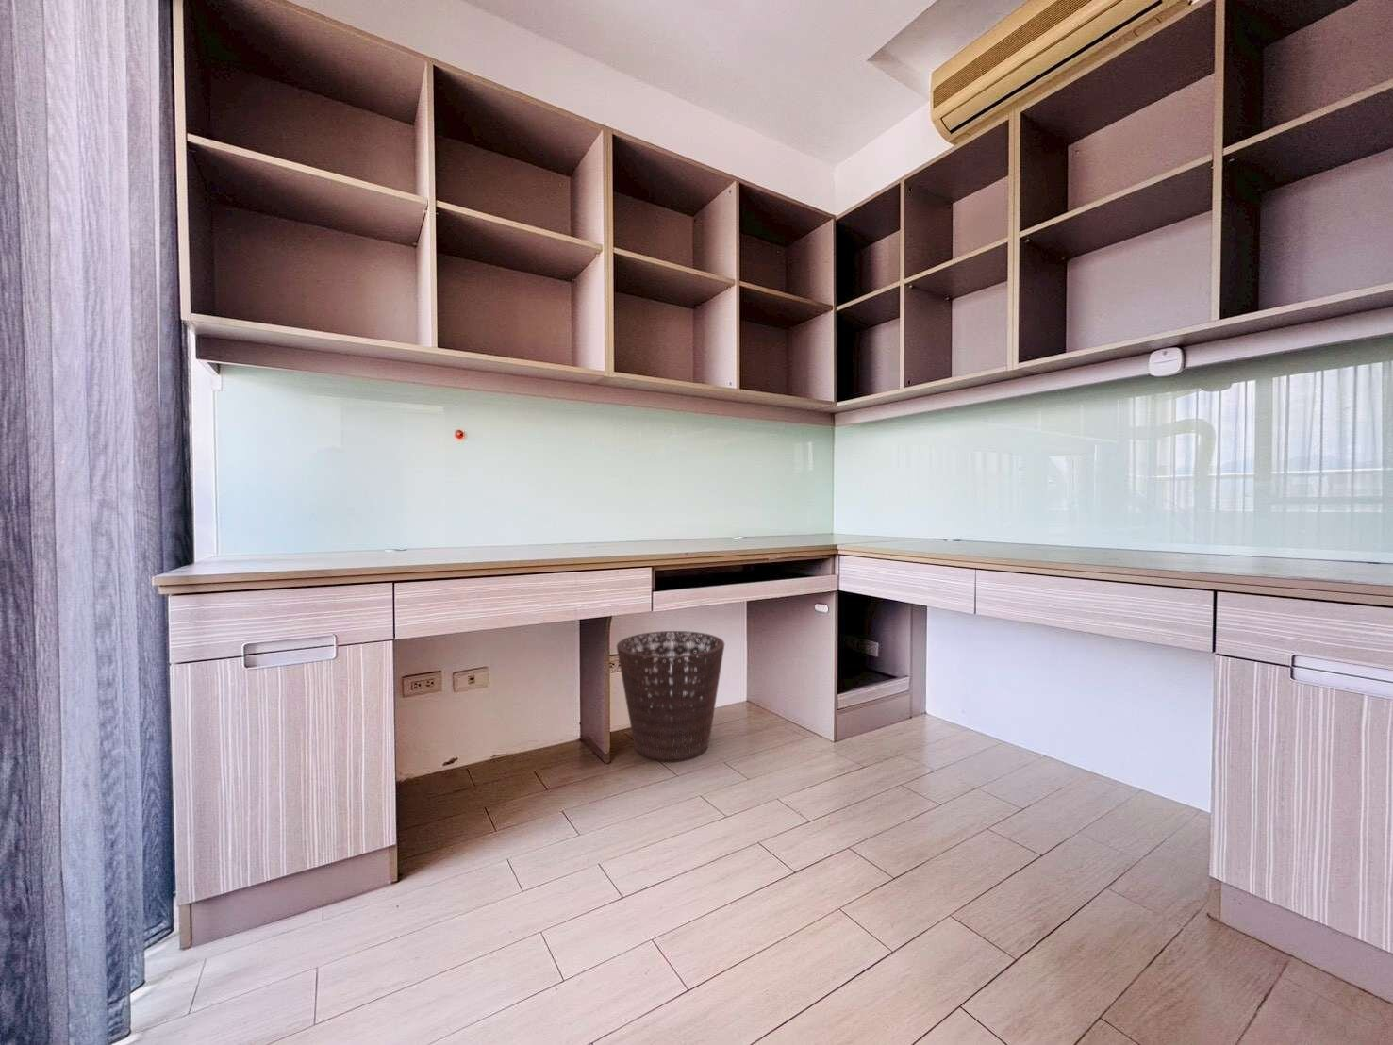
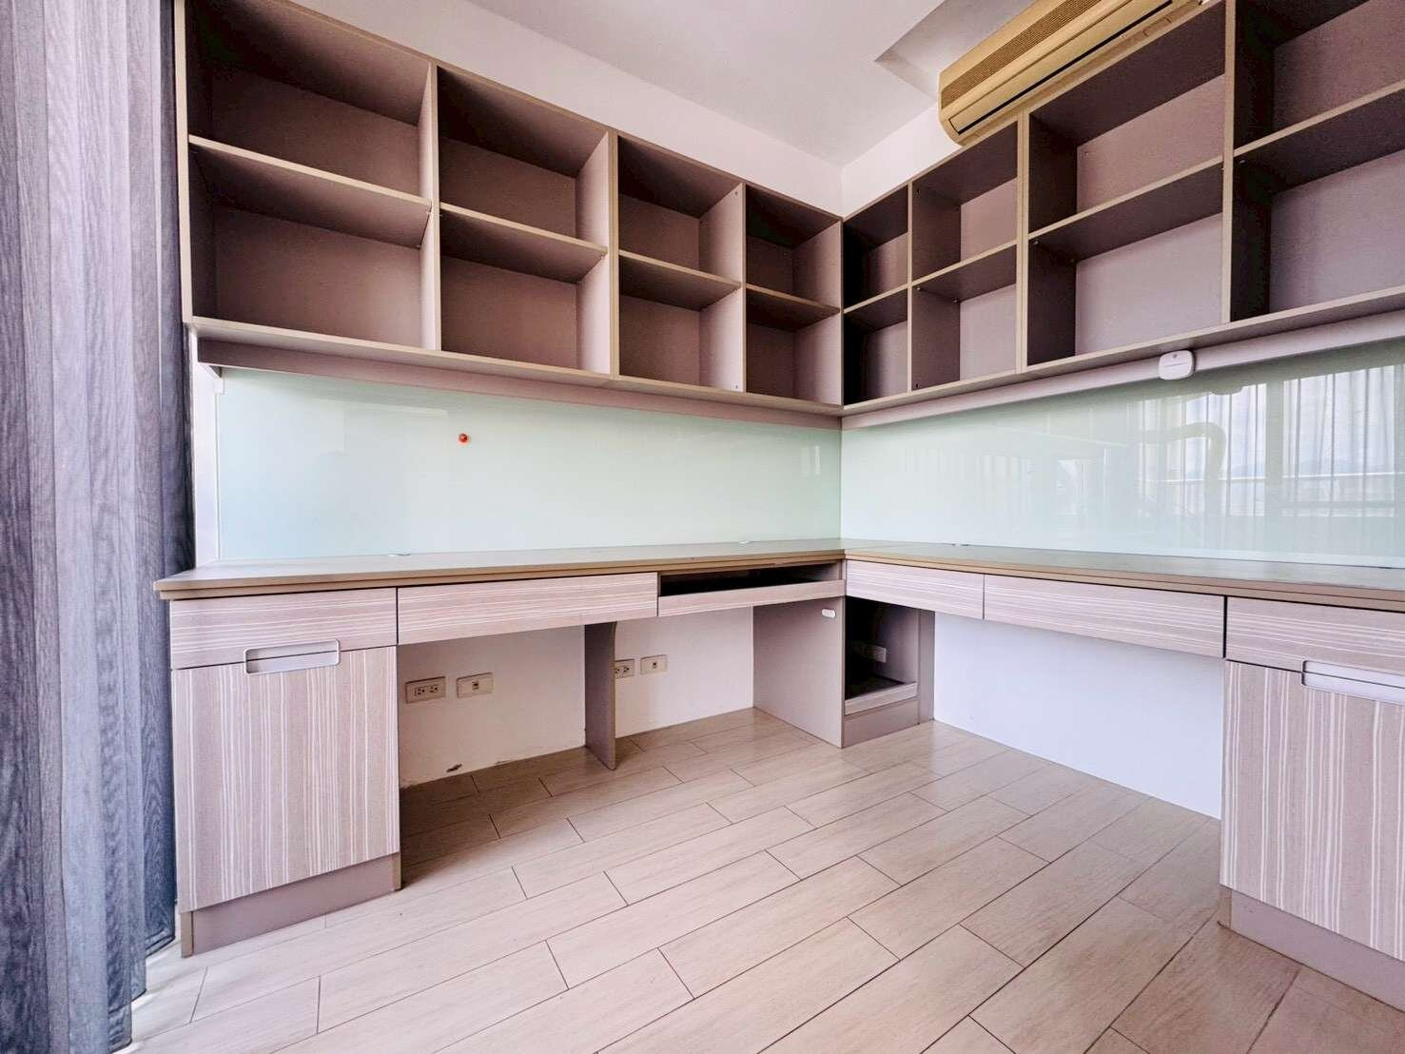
- basket [616,630,726,763]
